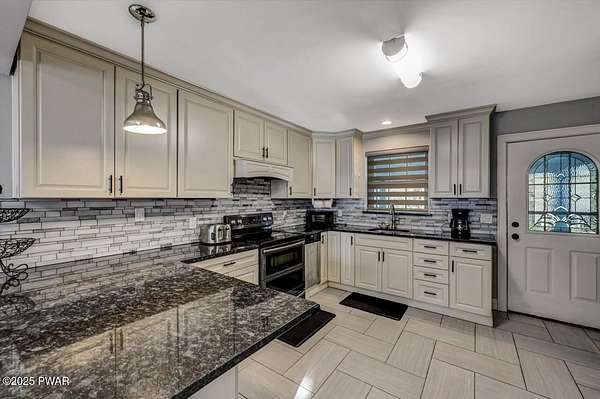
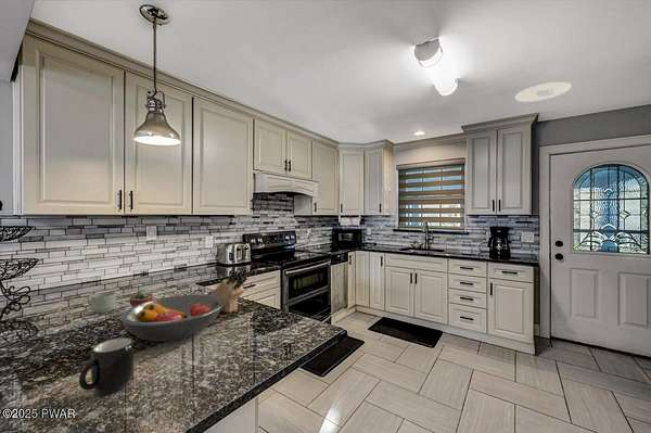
+ mug [90,291,122,314]
+ potted succulent [128,288,154,308]
+ knife block [209,268,248,314]
+ fruit bowl [119,293,224,342]
+ mug [78,336,136,395]
+ recessed light [514,80,573,103]
